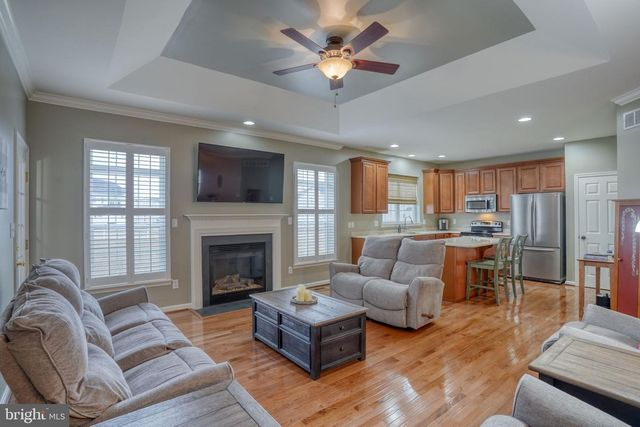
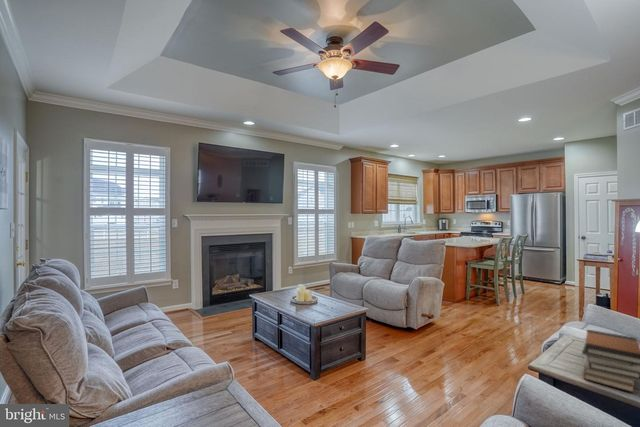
+ book stack [581,328,640,394]
